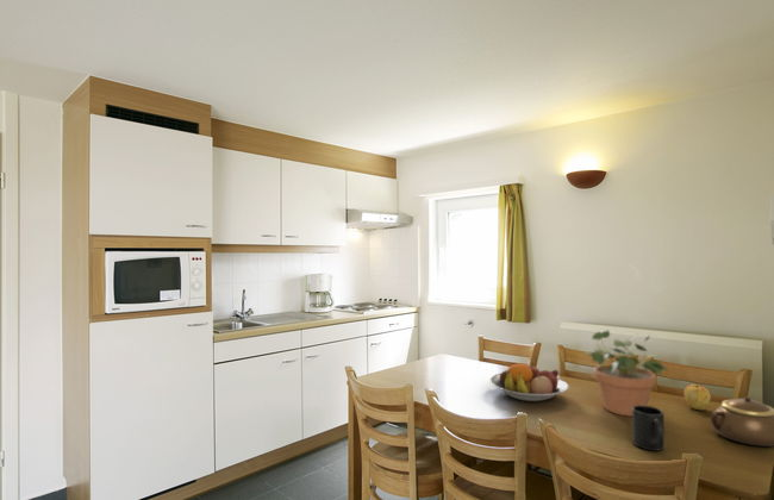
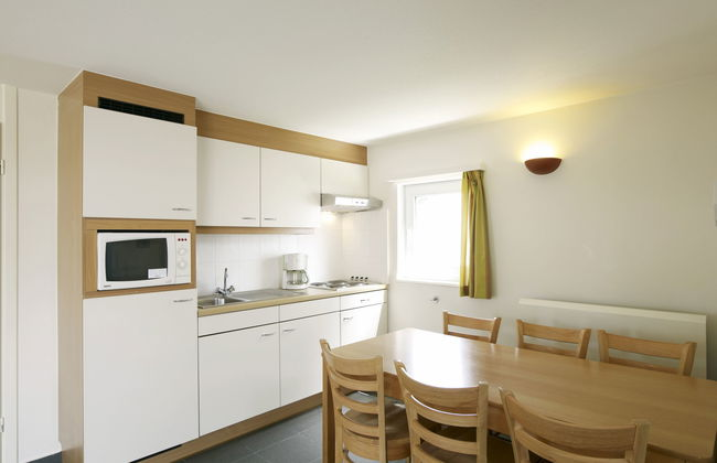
- fruit bowl [488,363,570,402]
- potted plant [585,330,670,418]
- apple [682,383,712,412]
- mug [631,405,666,452]
- teapot [710,396,774,448]
